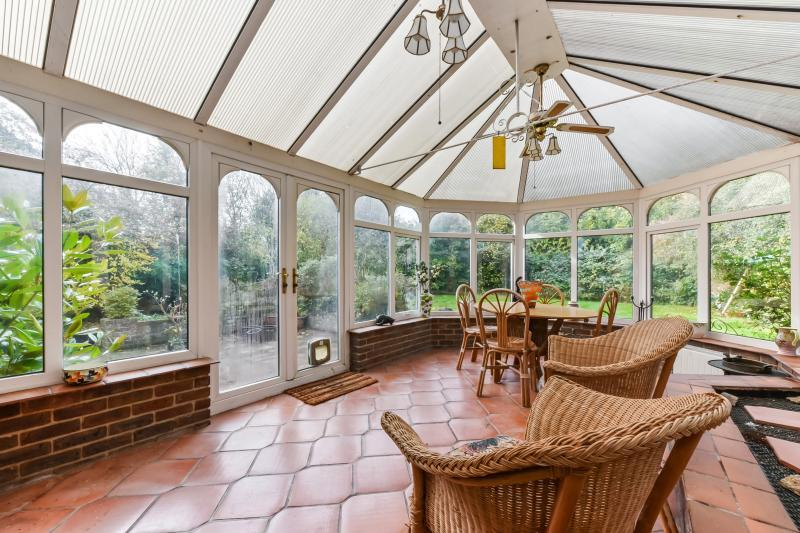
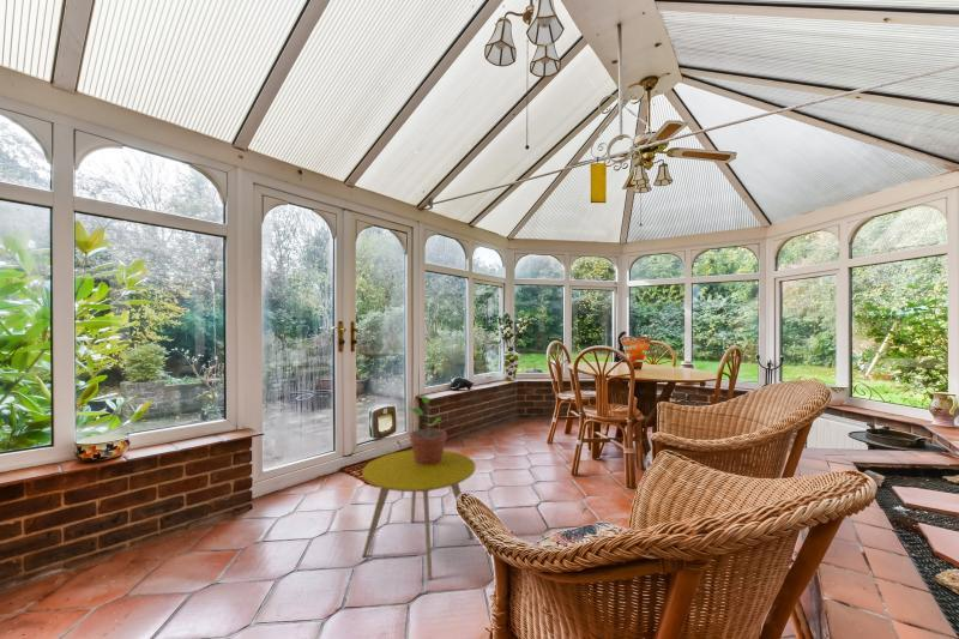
+ side table [361,450,476,581]
+ potted plant [409,394,447,465]
